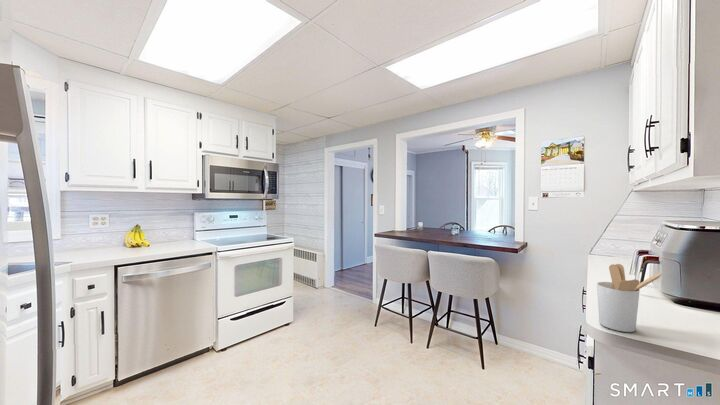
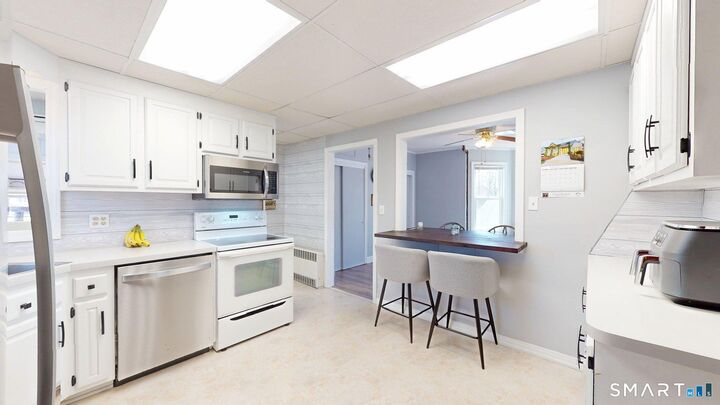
- utensil holder [596,263,662,333]
